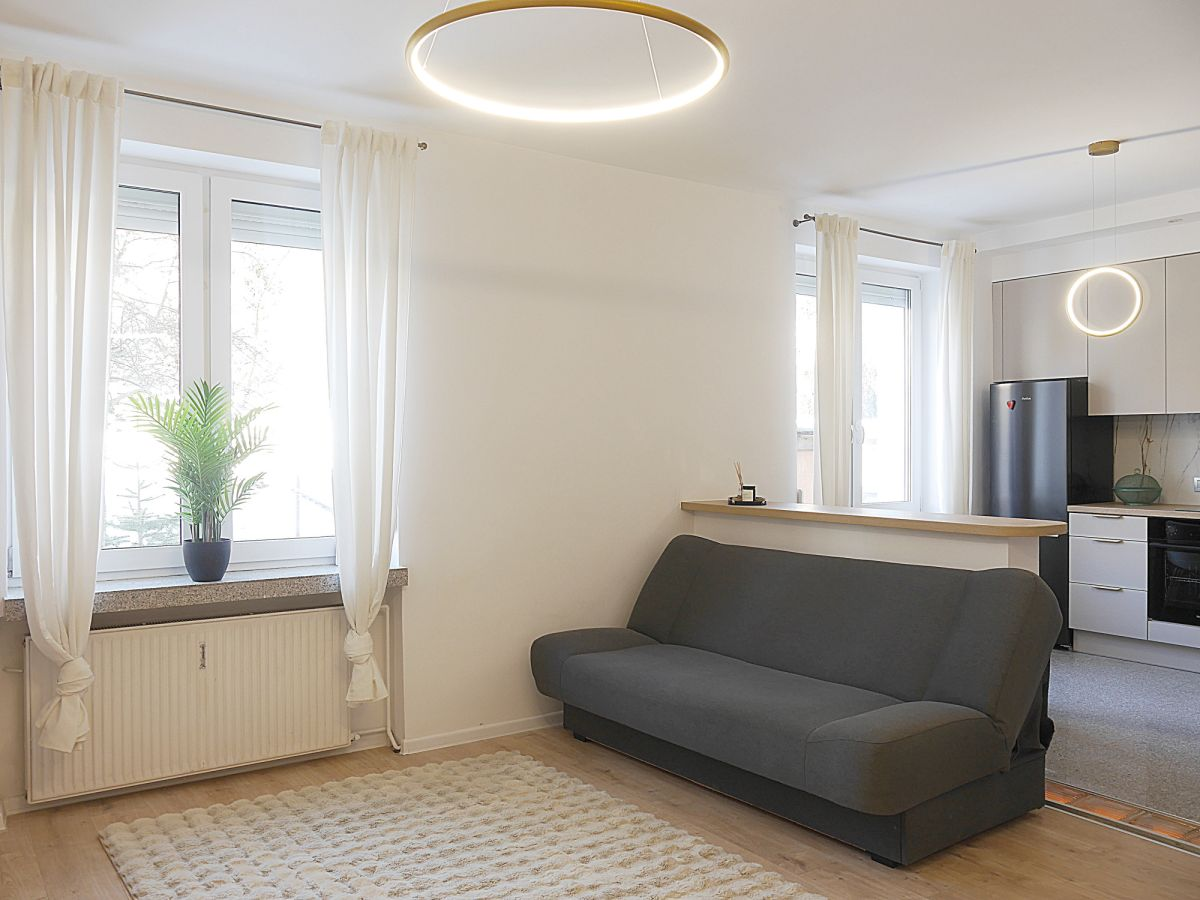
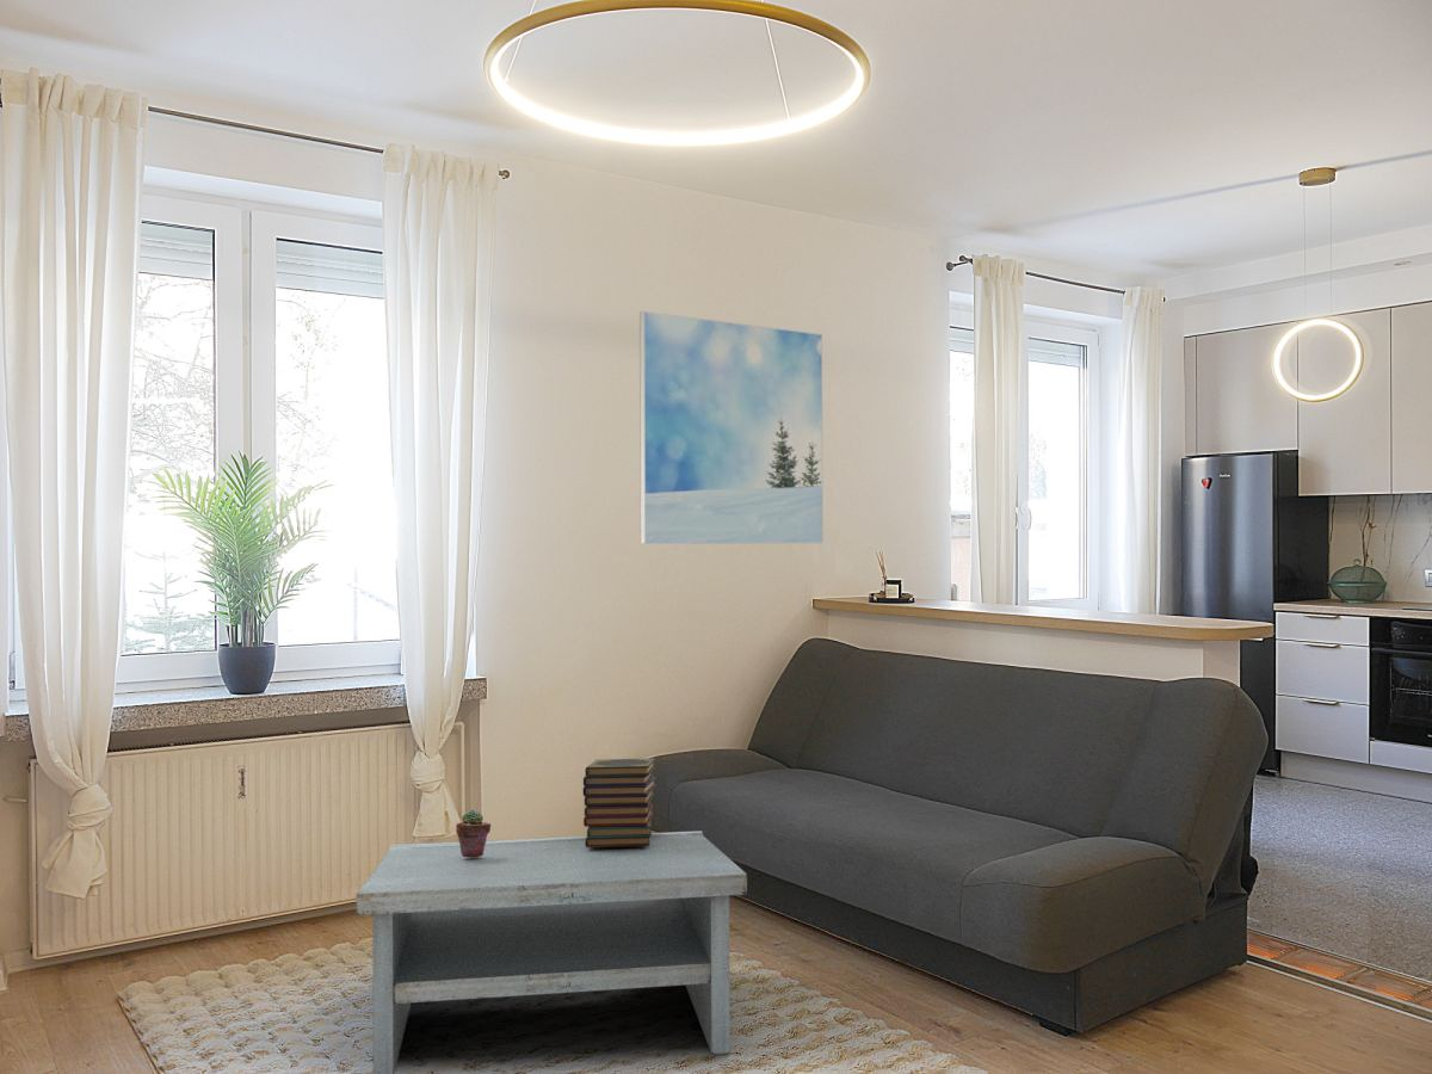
+ potted succulent [455,809,492,857]
+ book stack [582,758,658,847]
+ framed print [638,310,825,545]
+ coffee table [356,829,748,1074]
